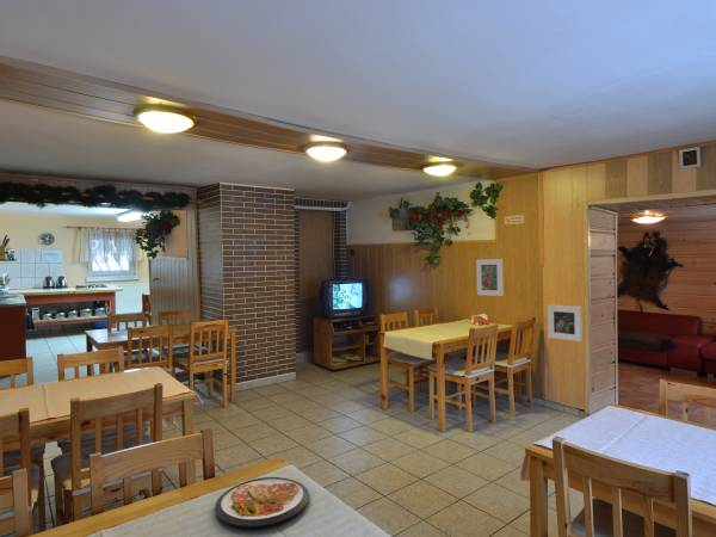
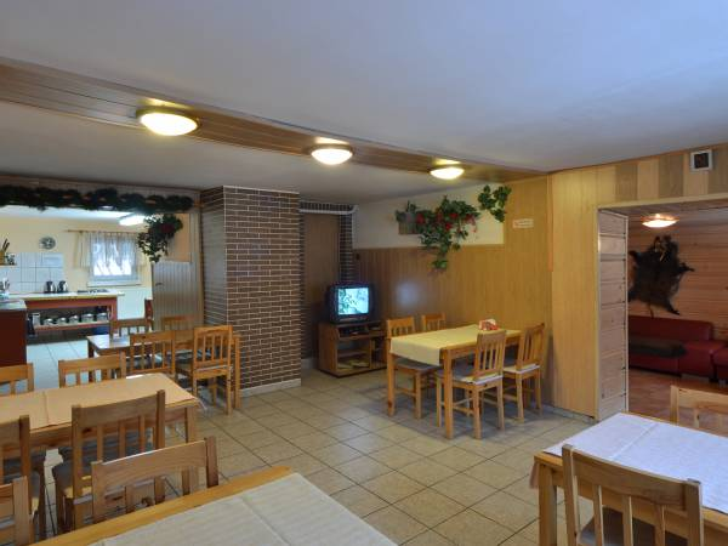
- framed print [547,304,584,342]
- dish [214,476,310,529]
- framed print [475,258,505,297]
